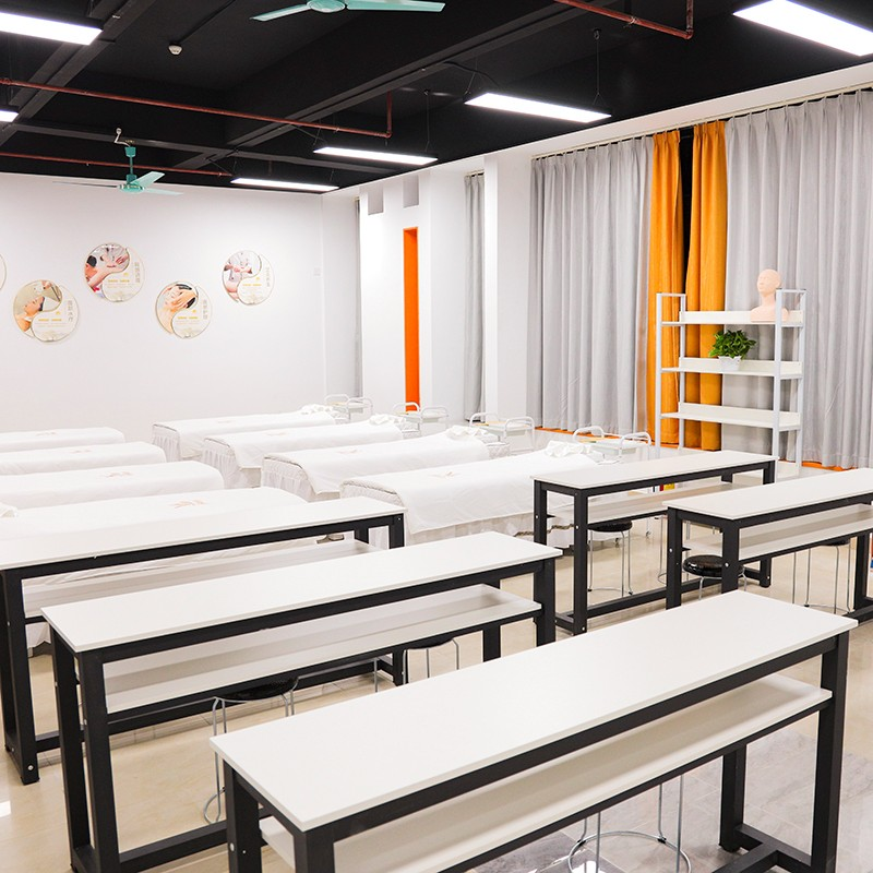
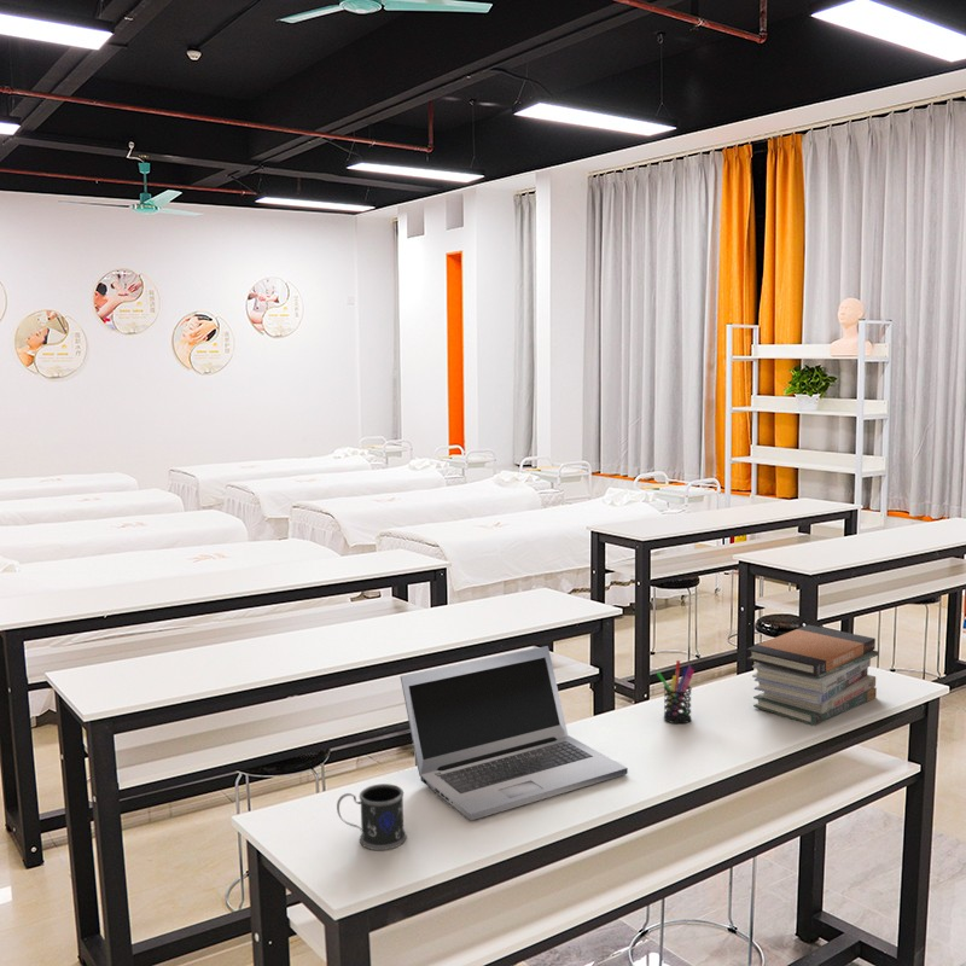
+ mug [336,782,408,851]
+ book stack [745,624,879,727]
+ laptop [400,645,629,821]
+ pen holder [656,659,696,724]
